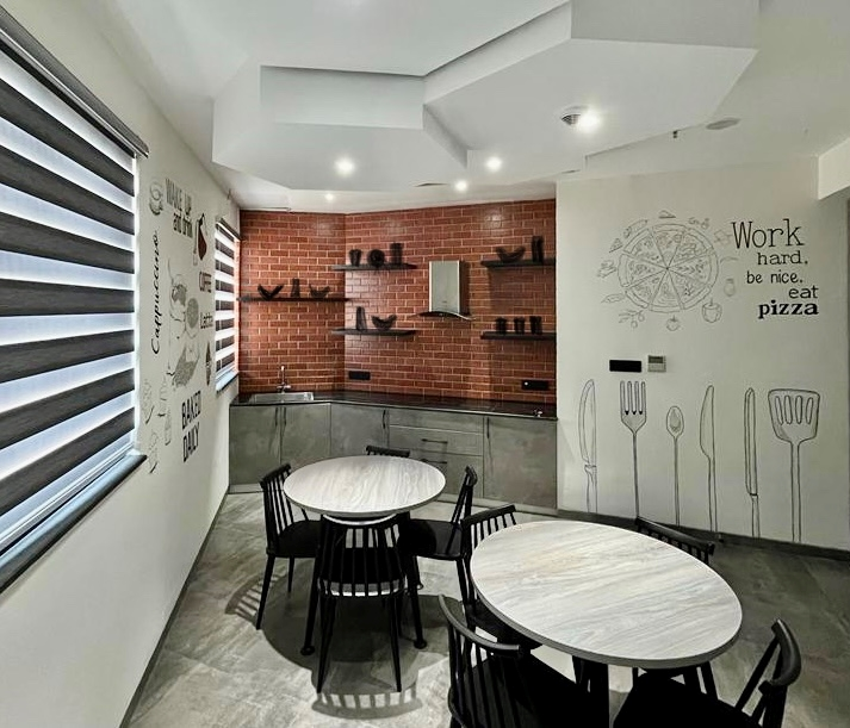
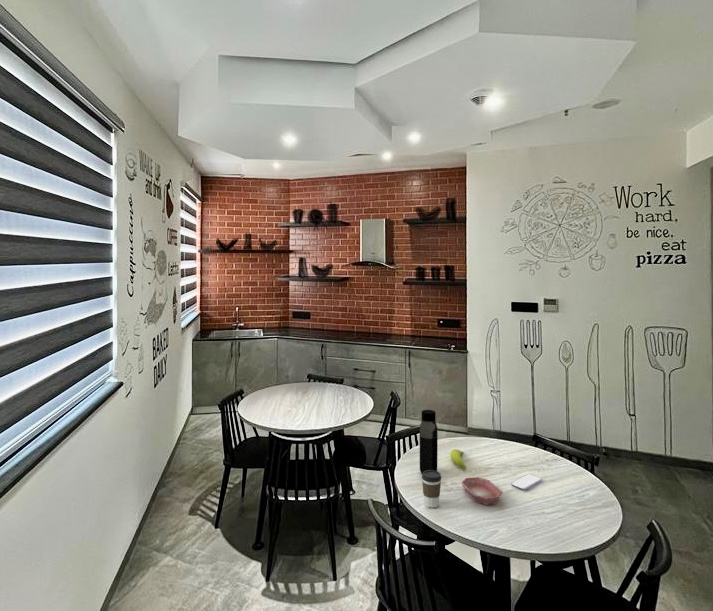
+ banana [449,448,467,469]
+ bowl [460,476,504,506]
+ water bottle [419,409,439,475]
+ coffee cup [421,470,442,509]
+ smartphone [510,473,543,490]
